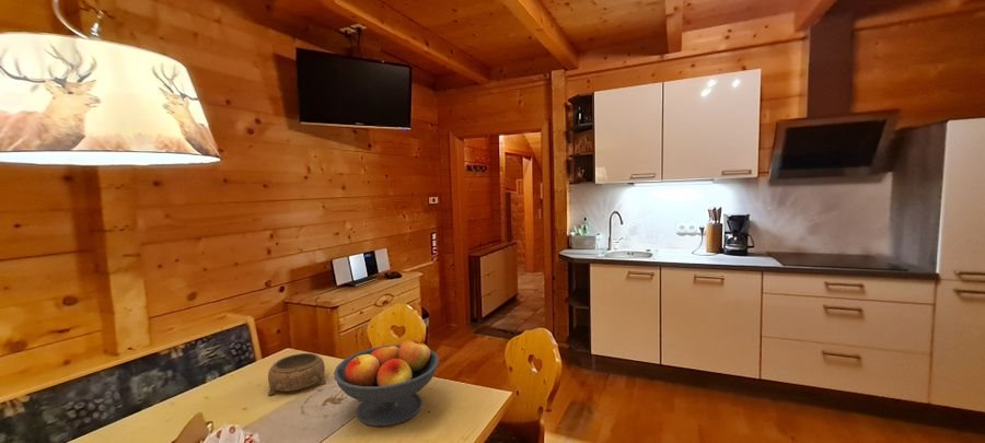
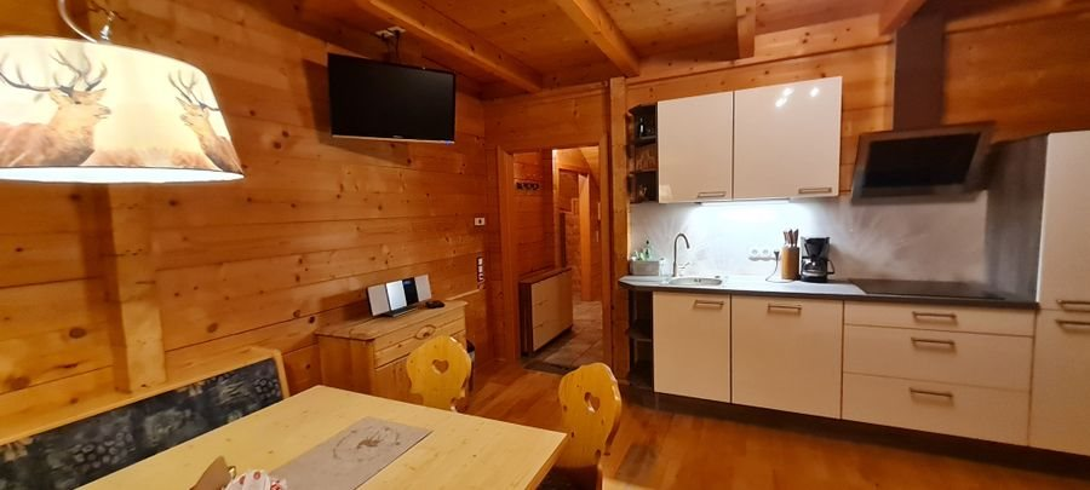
- decorative bowl [266,352,327,396]
- fruit bowl [333,337,440,428]
